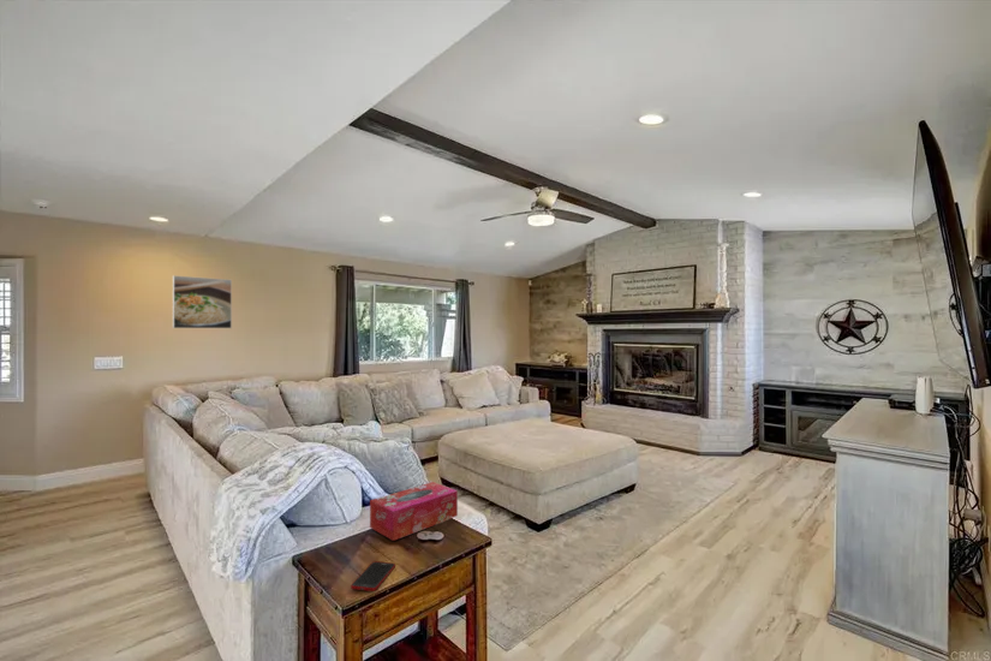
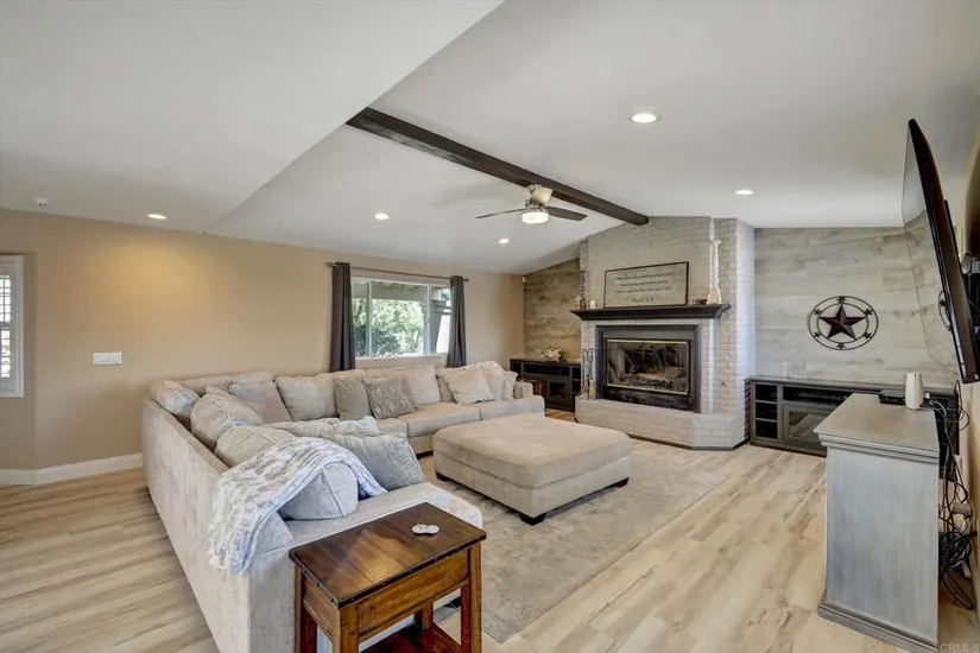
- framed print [172,274,233,329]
- cell phone [350,560,396,592]
- tissue box [369,481,459,542]
